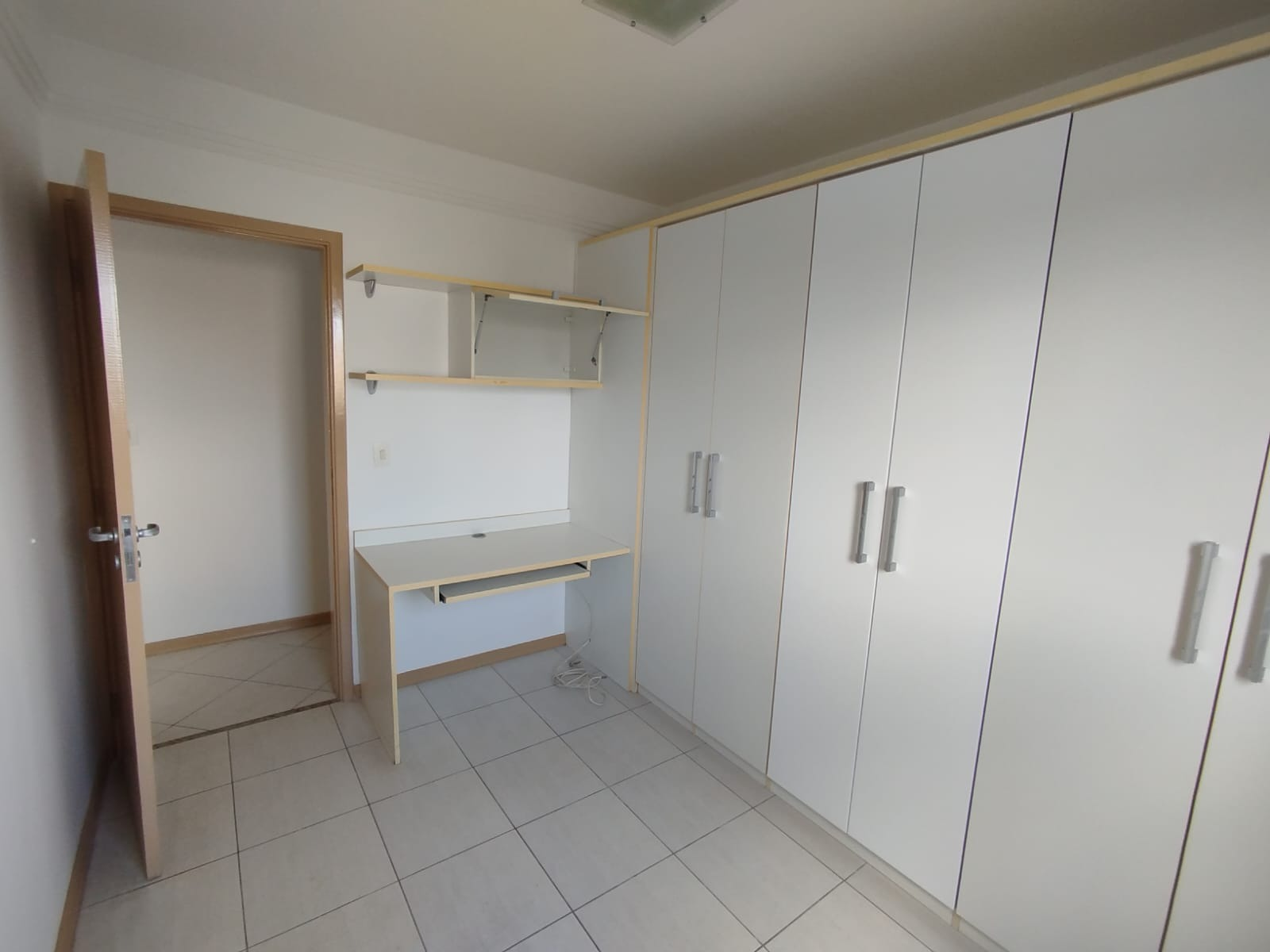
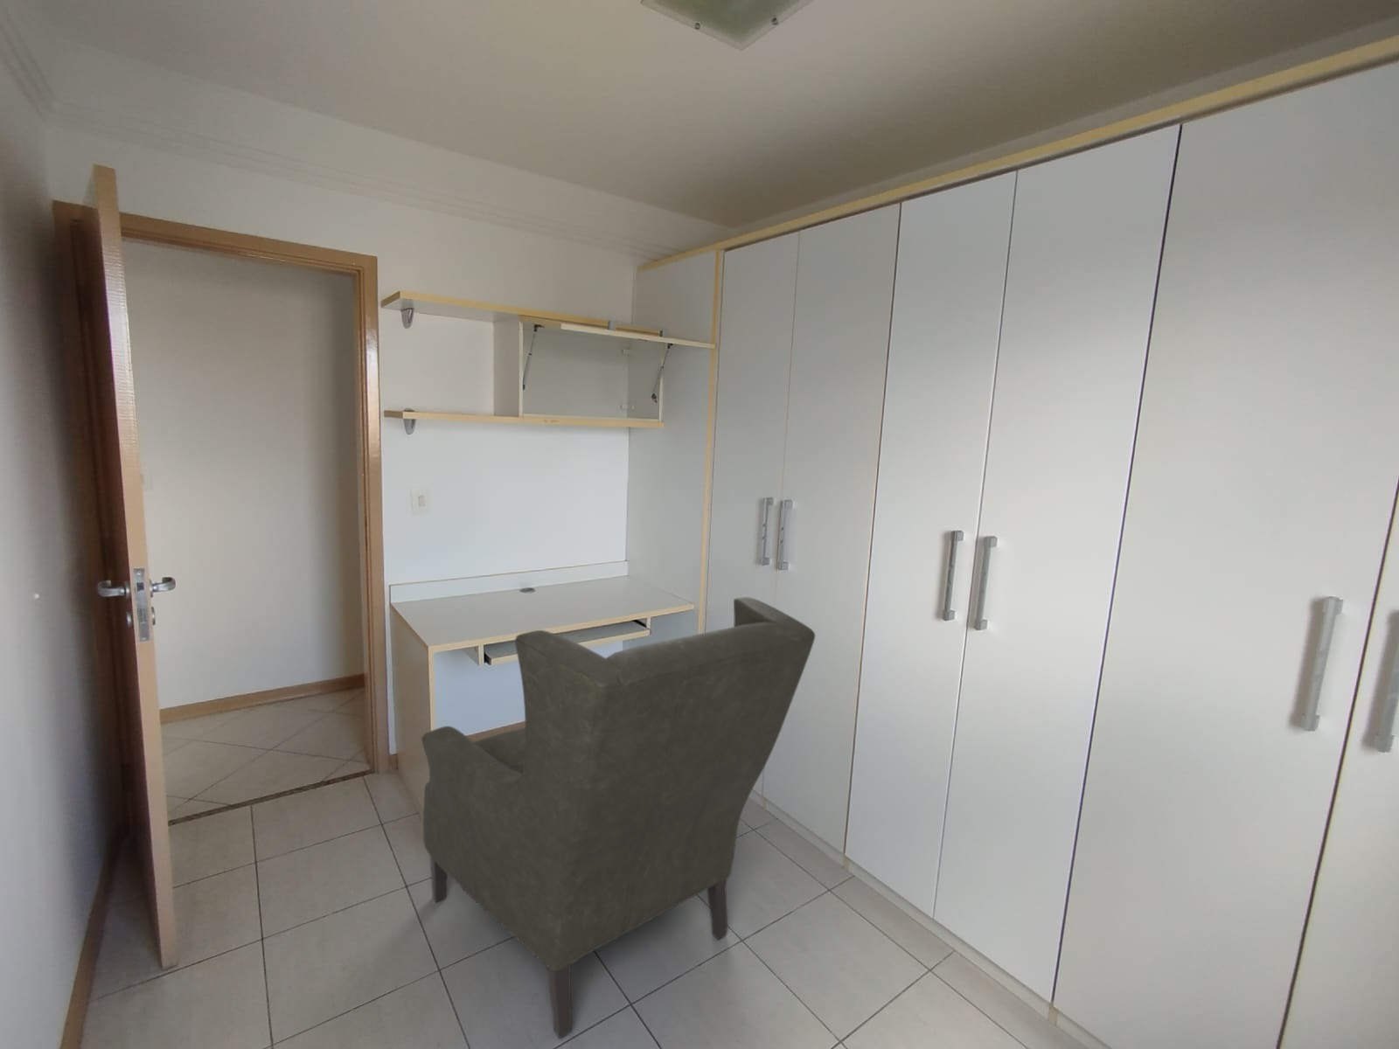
+ chair [421,596,816,1039]
